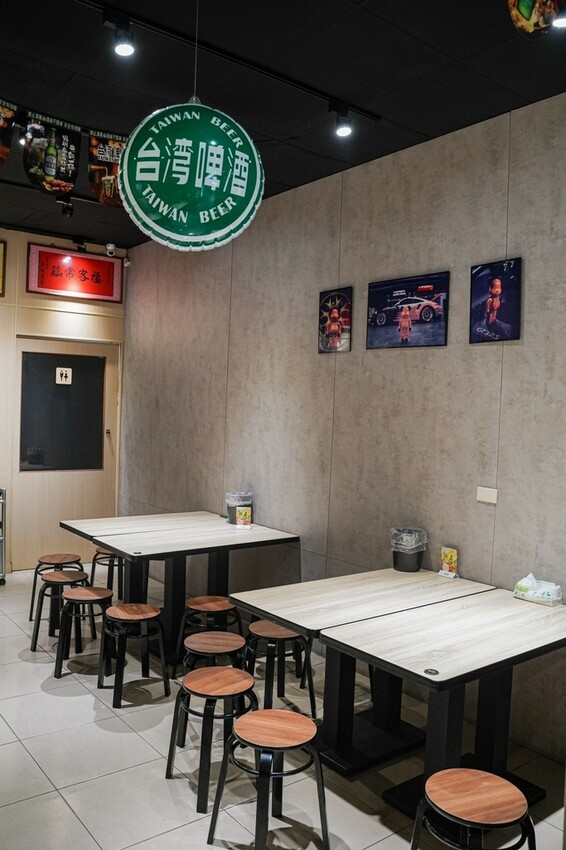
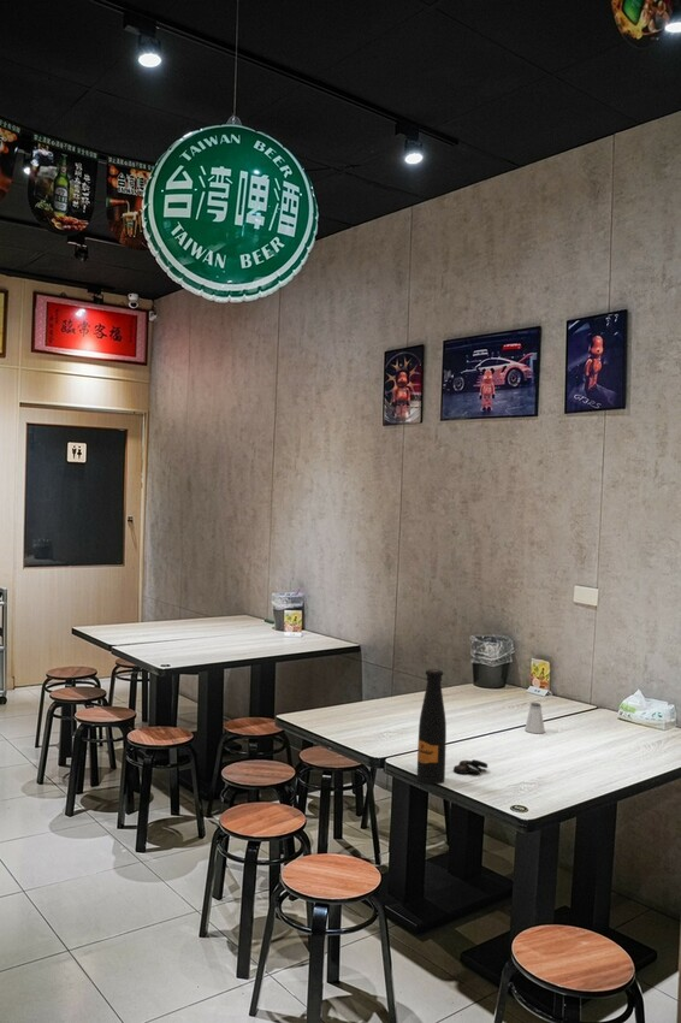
+ saltshaker [523,702,546,734]
+ beer bottle [416,668,488,785]
